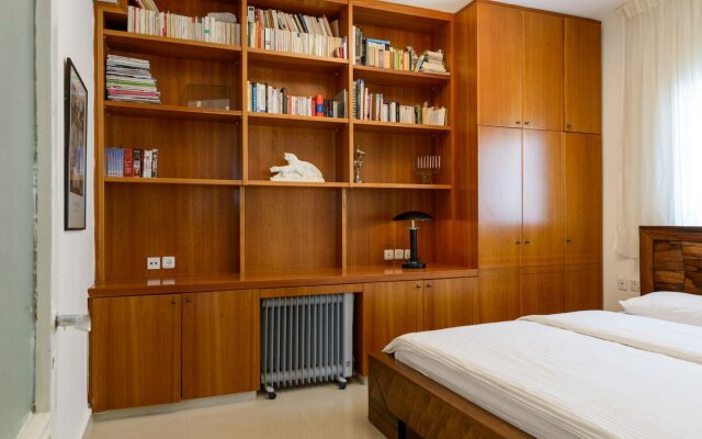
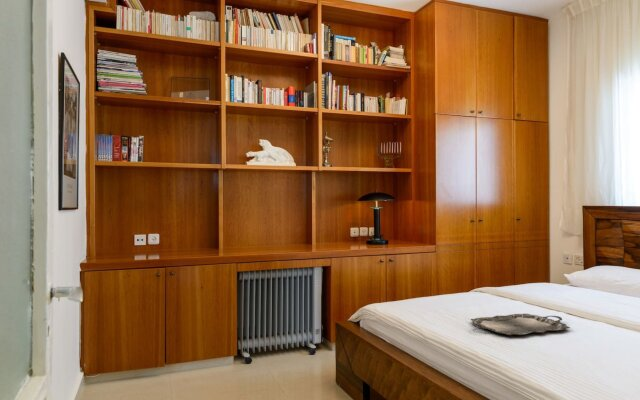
+ serving tray [470,313,571,336]
